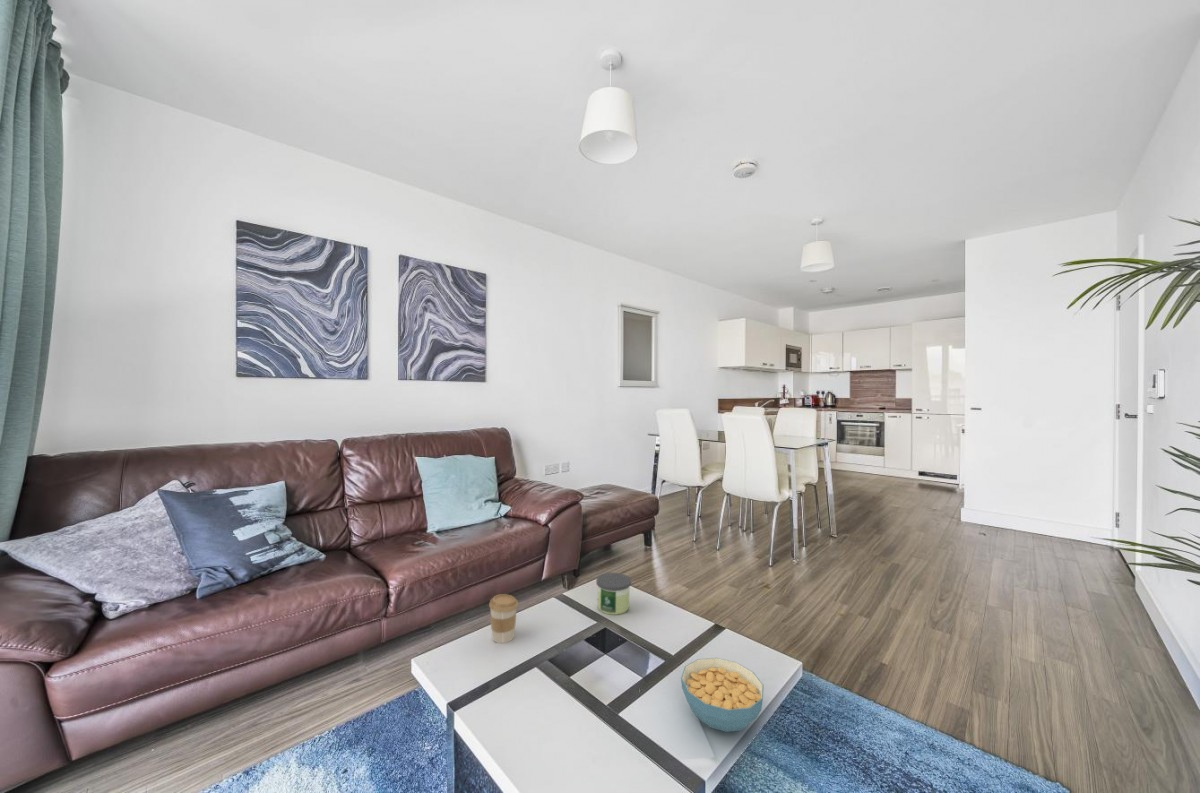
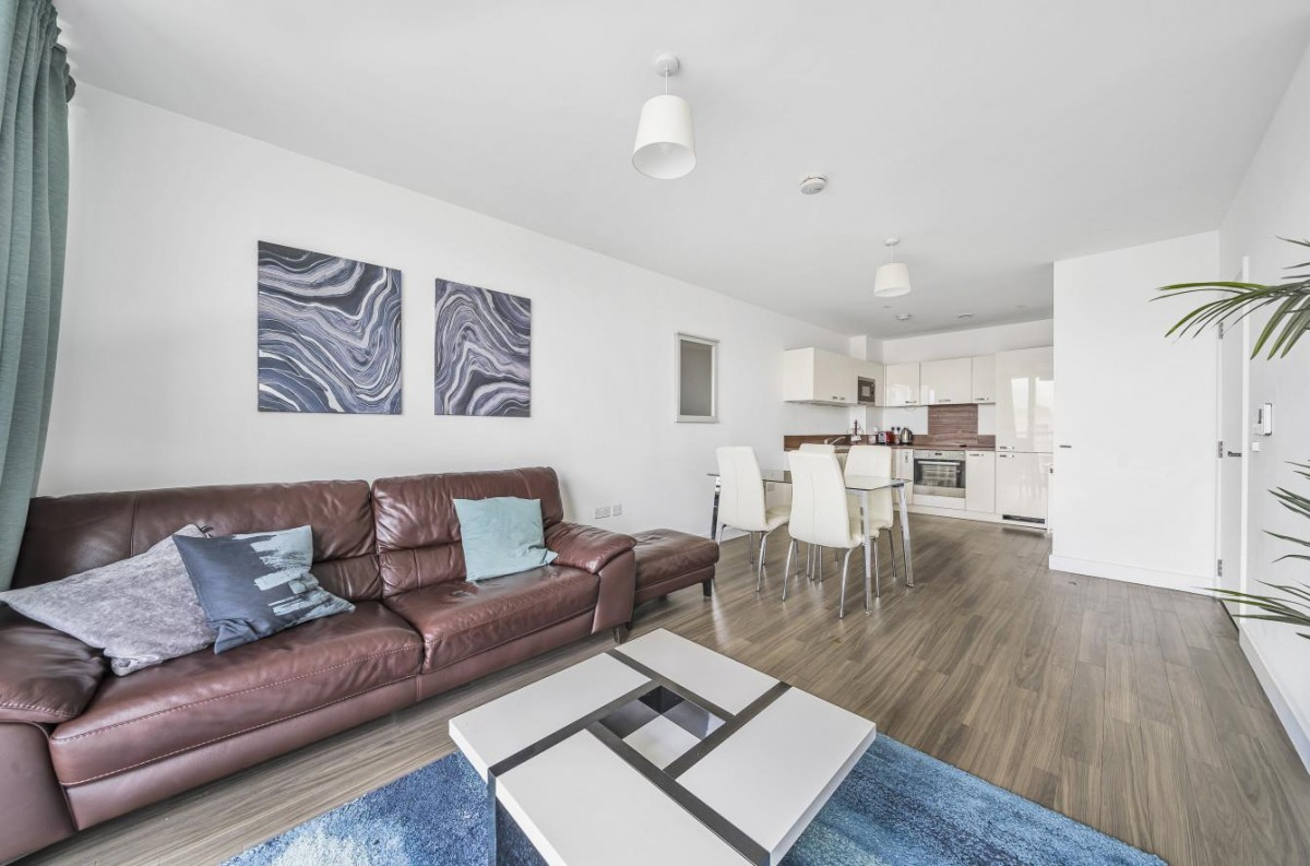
- candle [595,572,632,616]
- coffee cup [488,593,519,644]
- cereal bowl [680,657,765,733]
